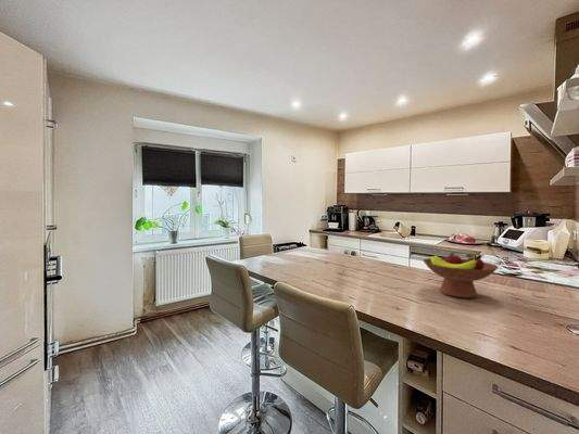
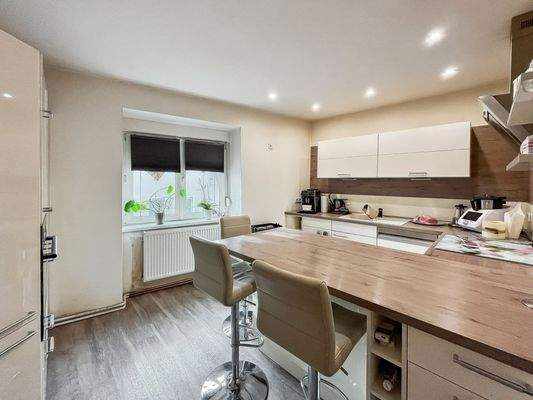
- fruit bowl [423,252,500,299]
